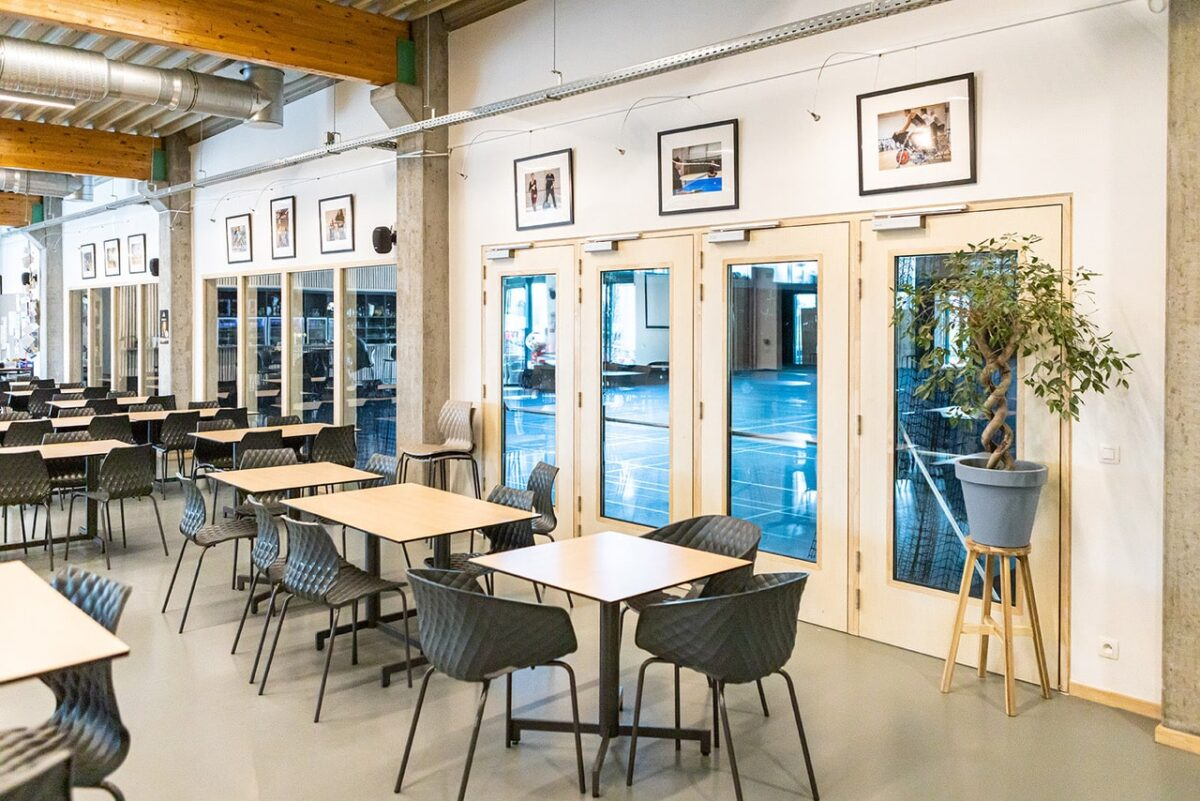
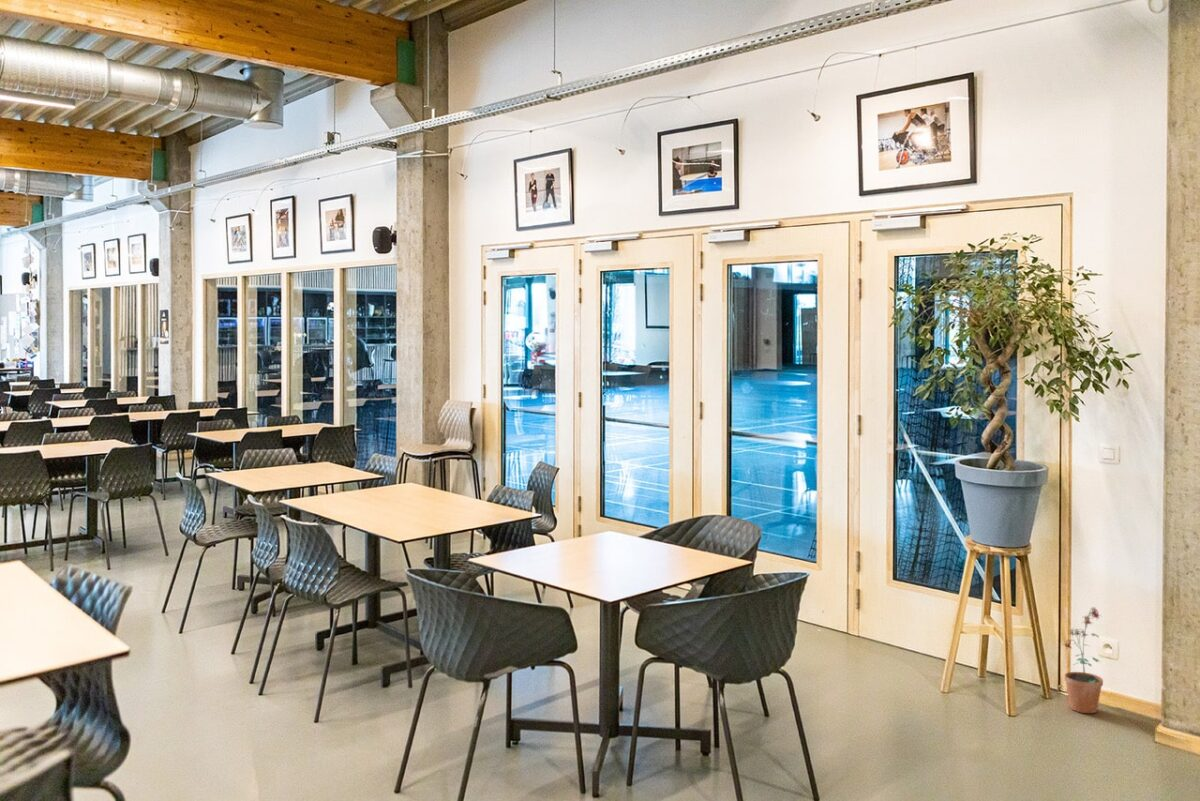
+ potted plant [1063,606,1104,714]
